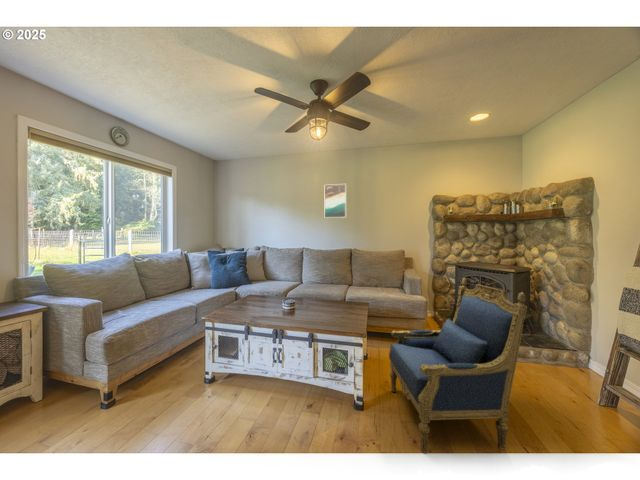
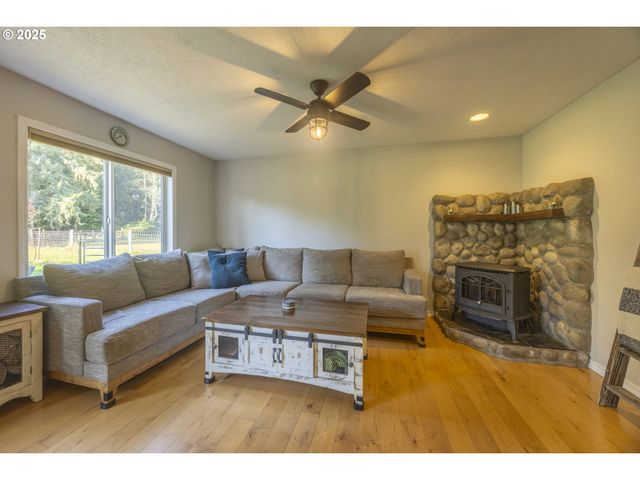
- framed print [324,183,347,219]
- armchair [388,277,528,455]
